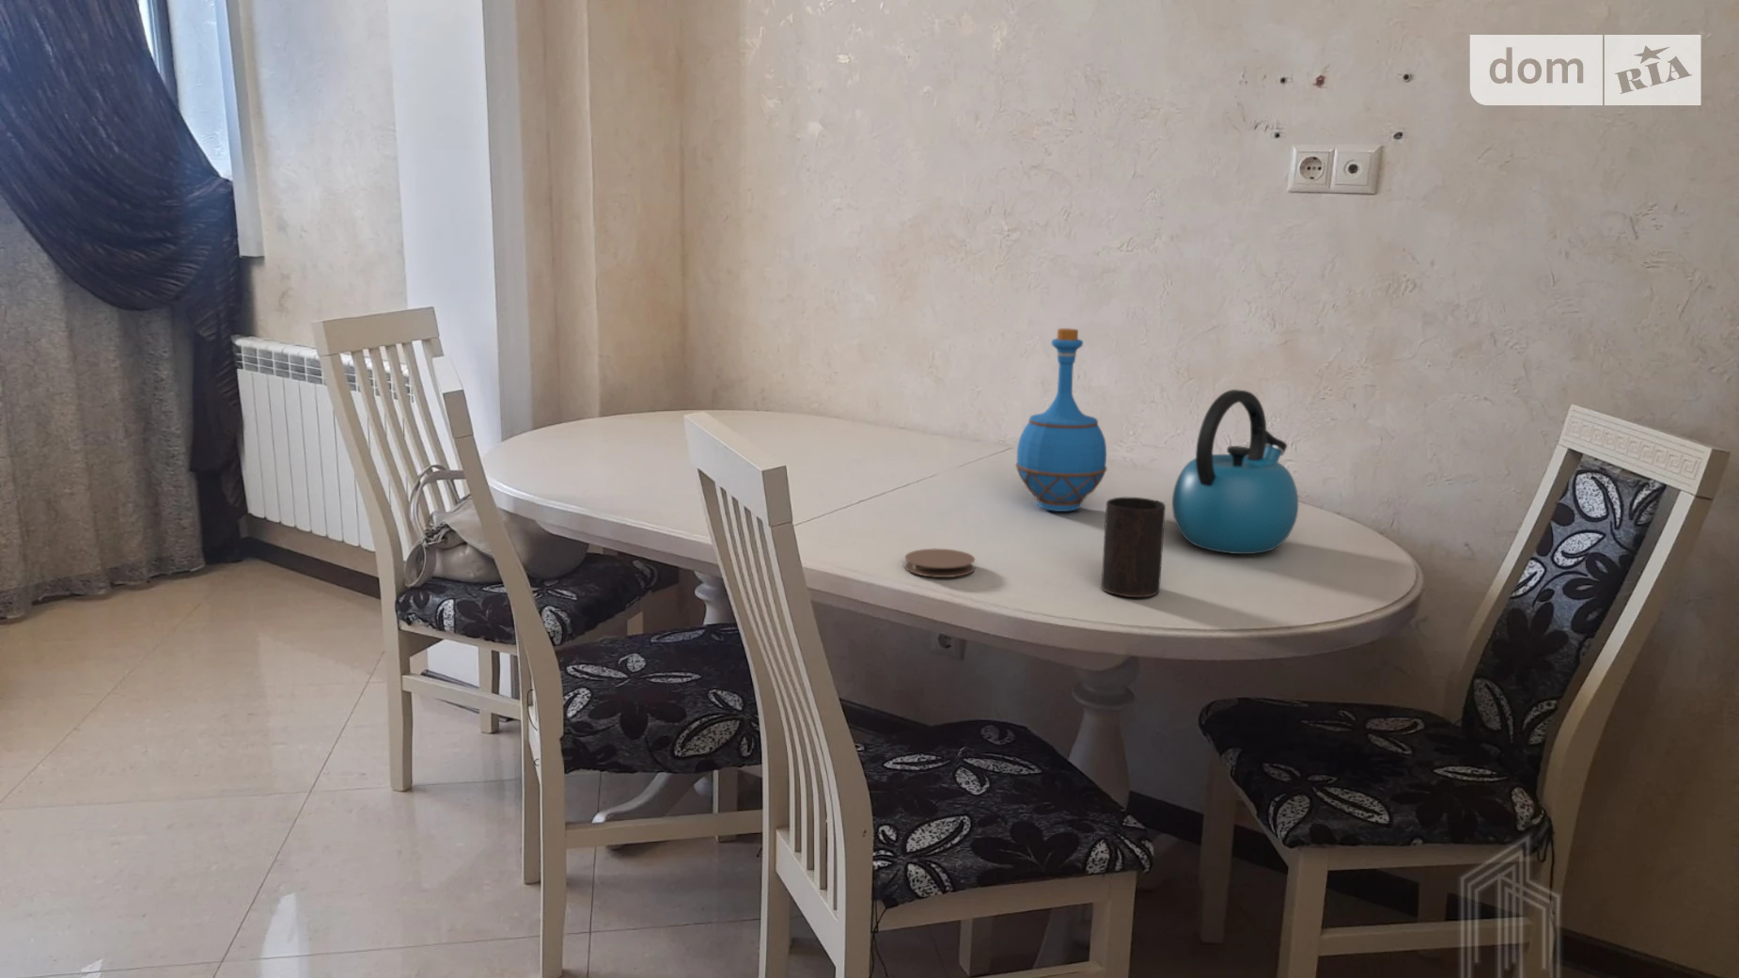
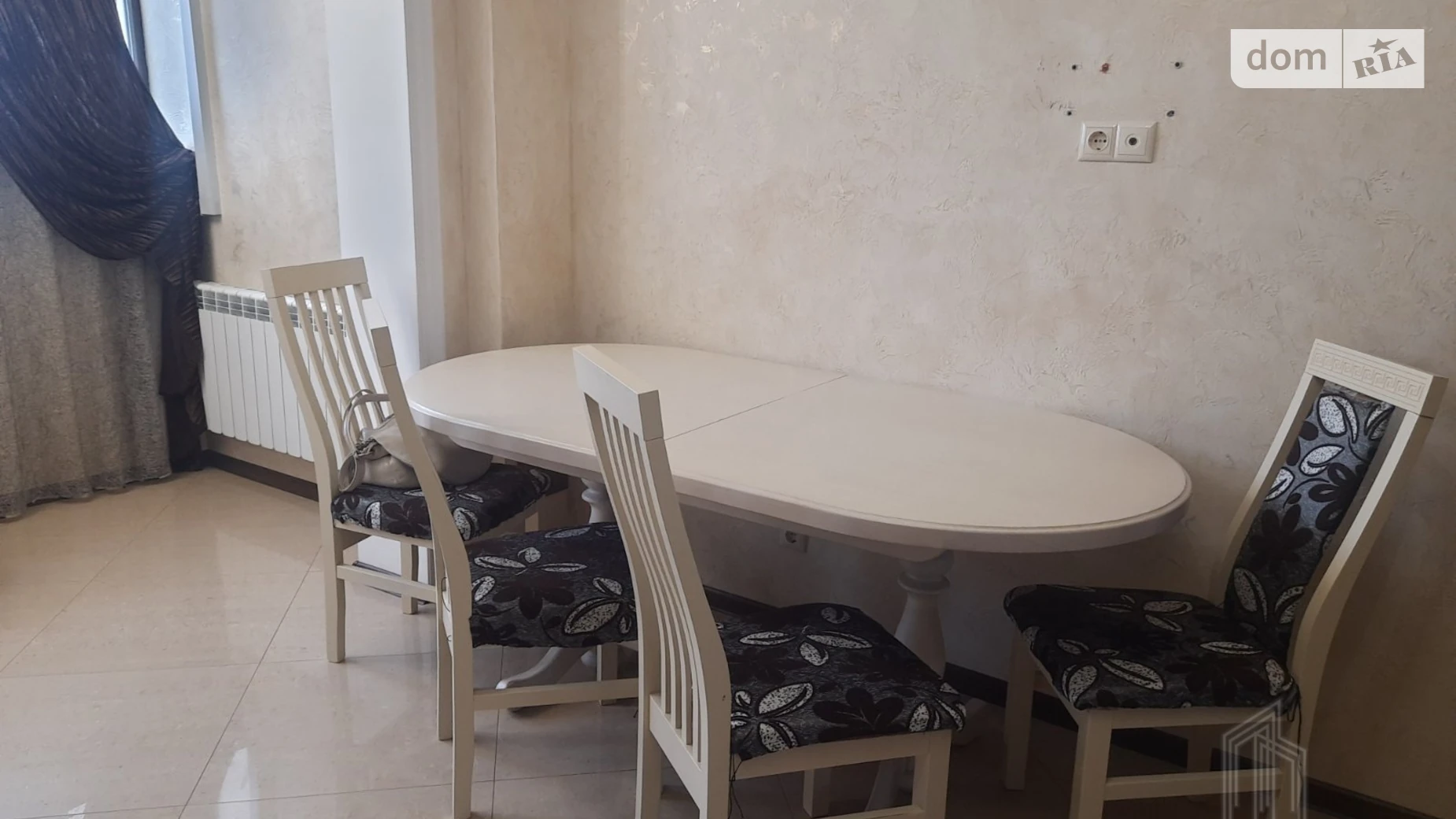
- kettle [1172,388,1299,555]
- coaster [903,548,976,578]
- bottle [1014,327,1107,512]
- cup [1101,497,1167,598]
